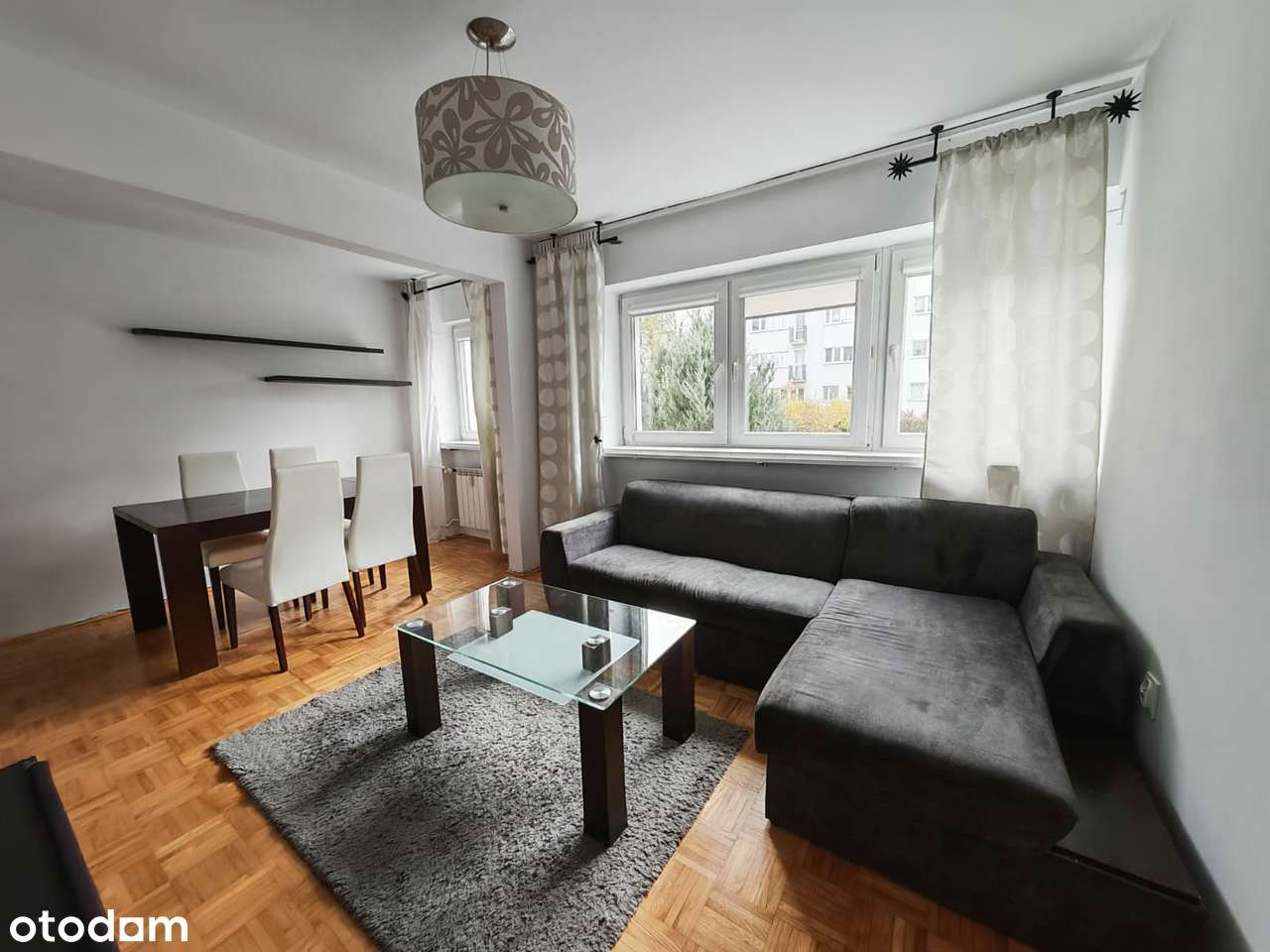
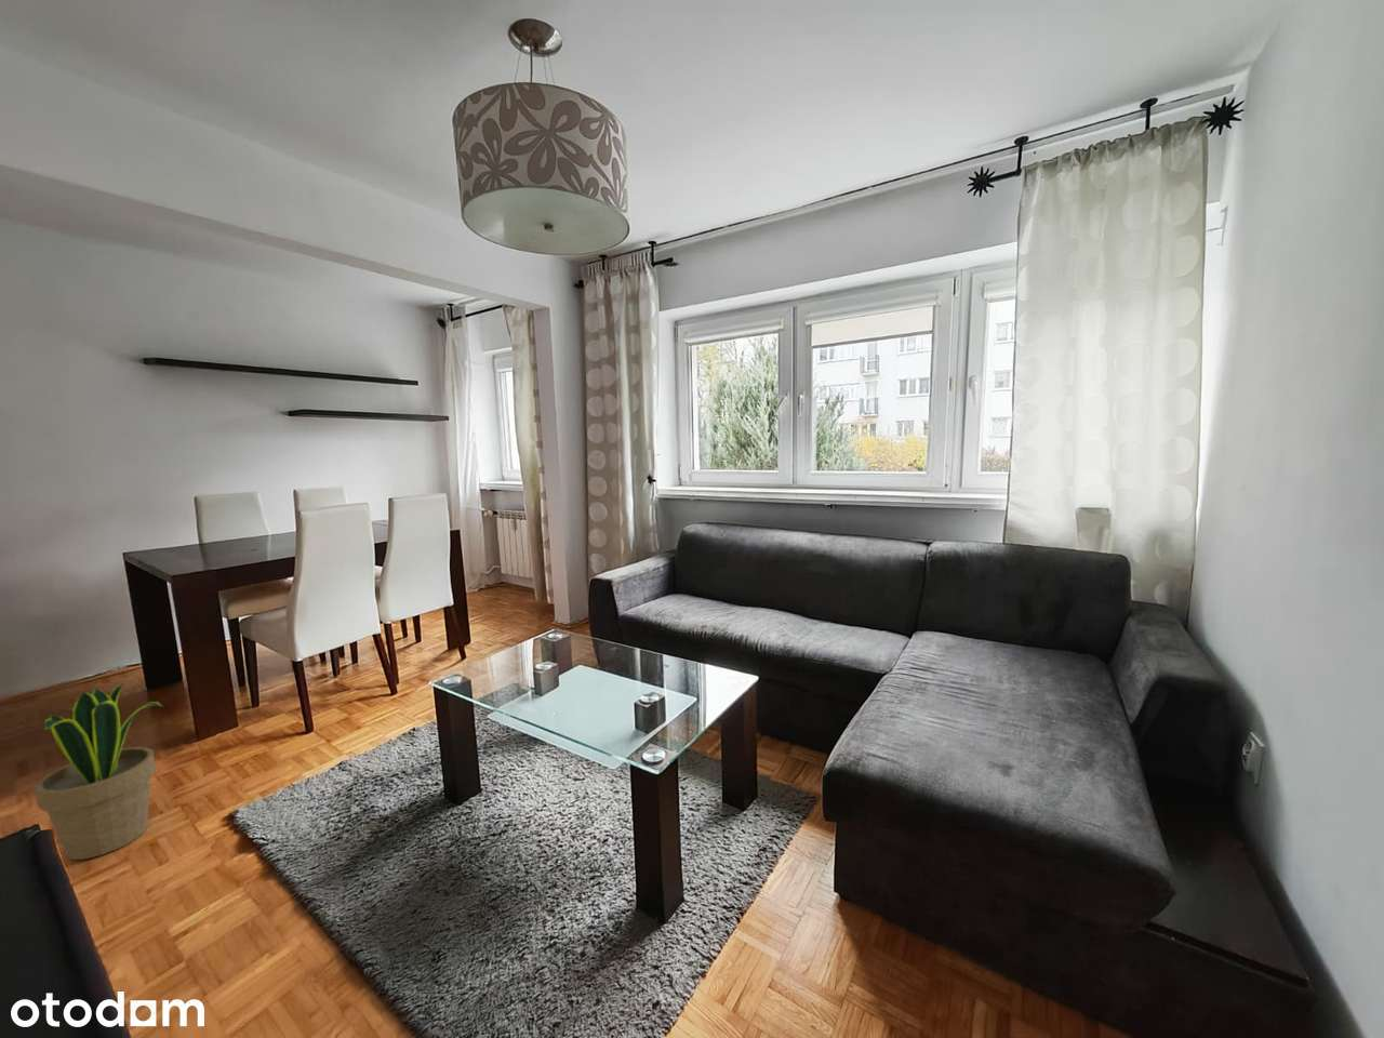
+ potted plant [34,681,165,860]
